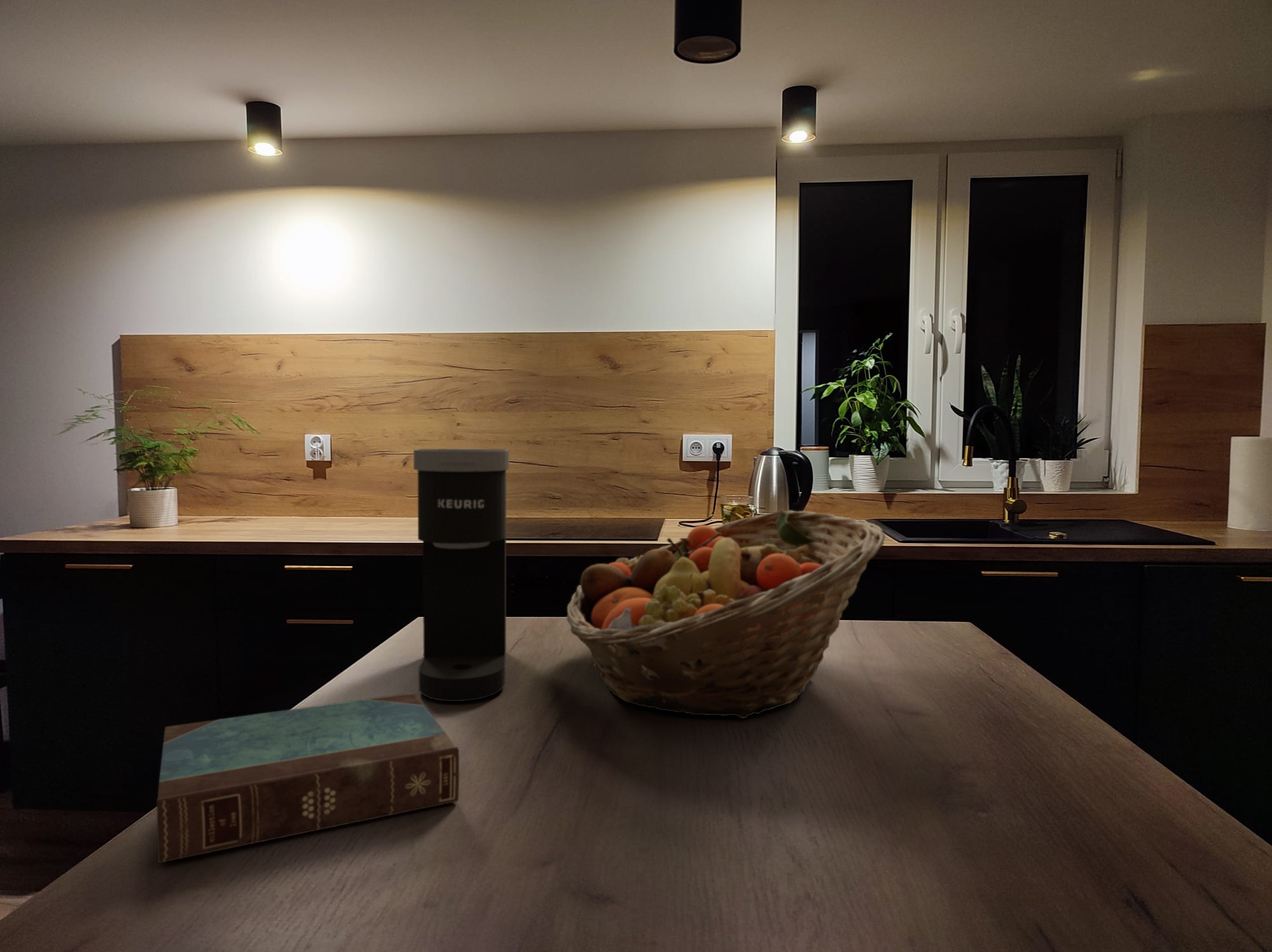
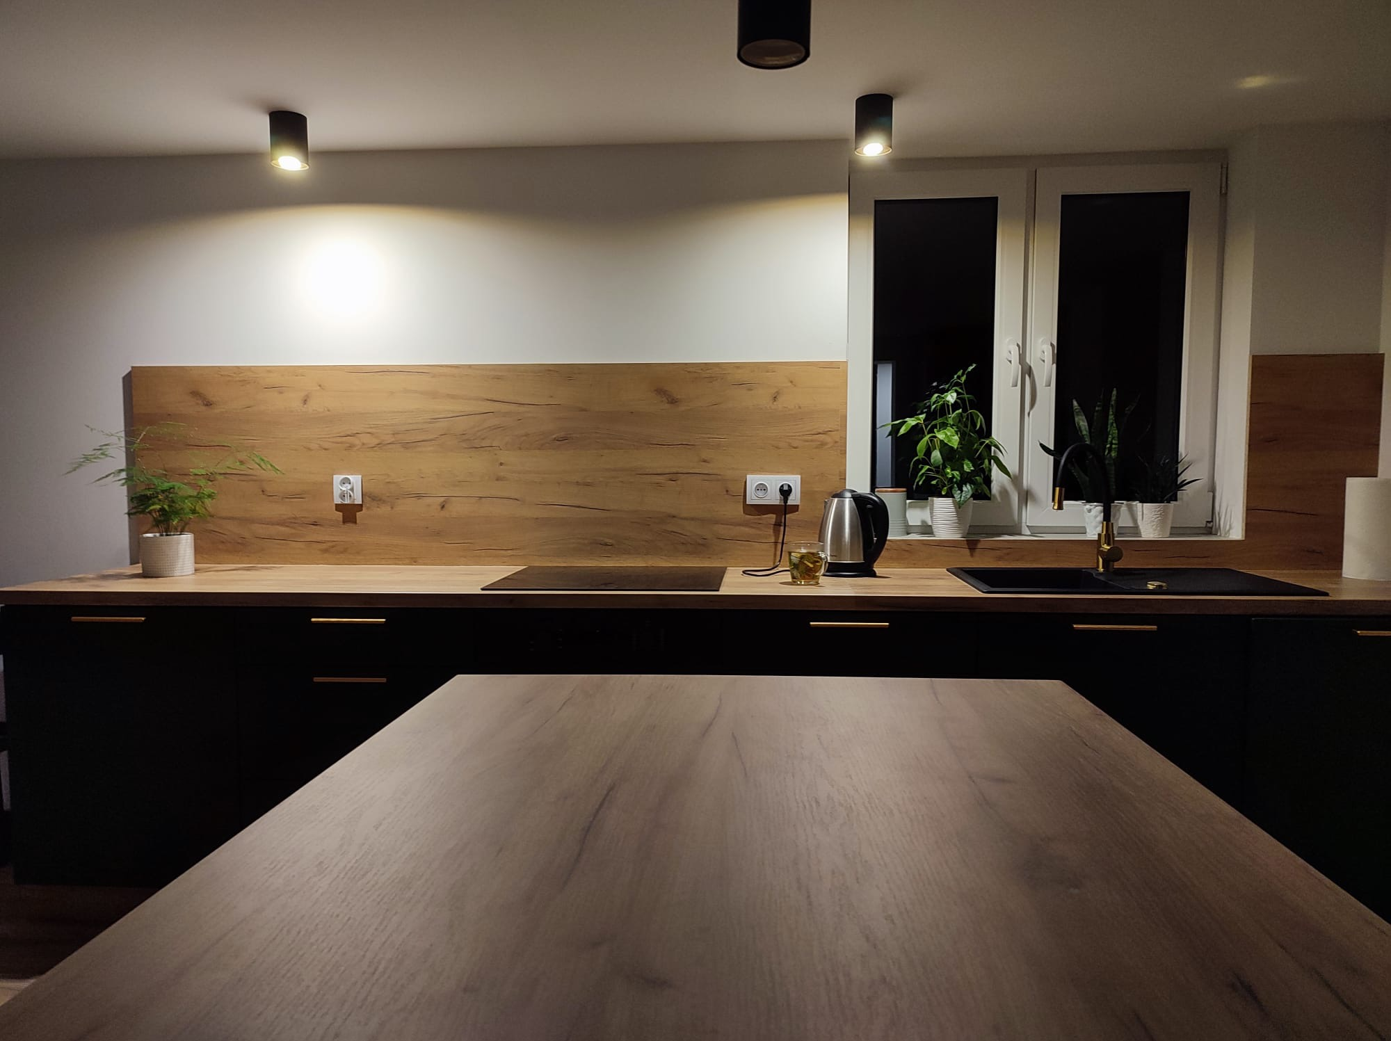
- fruit basket [566,509,886,719]
- coffee maker [413,448,510,702]
- book [156,692,460,864]
